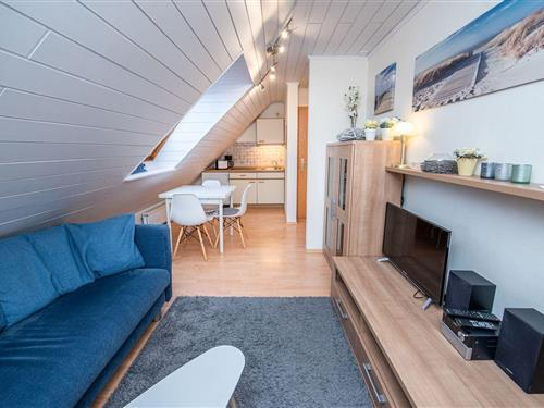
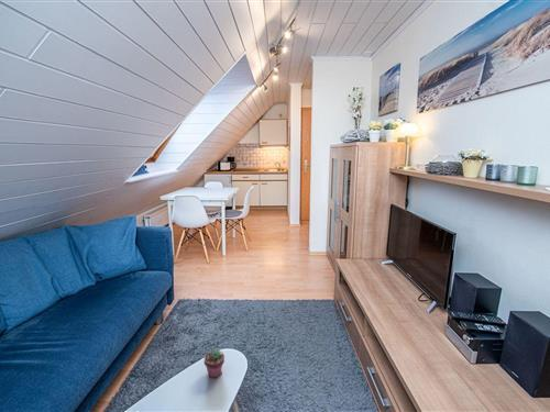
+ potted succulent [204,347,226,379]
